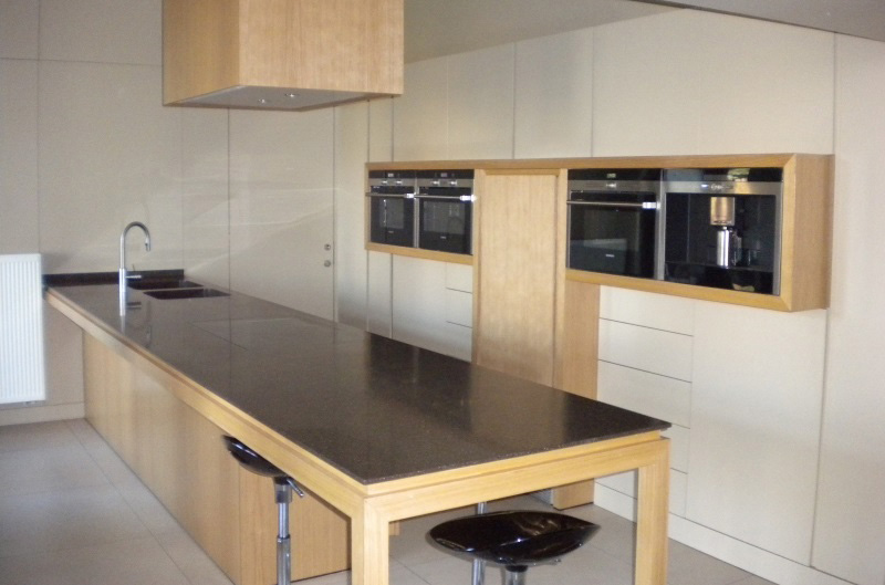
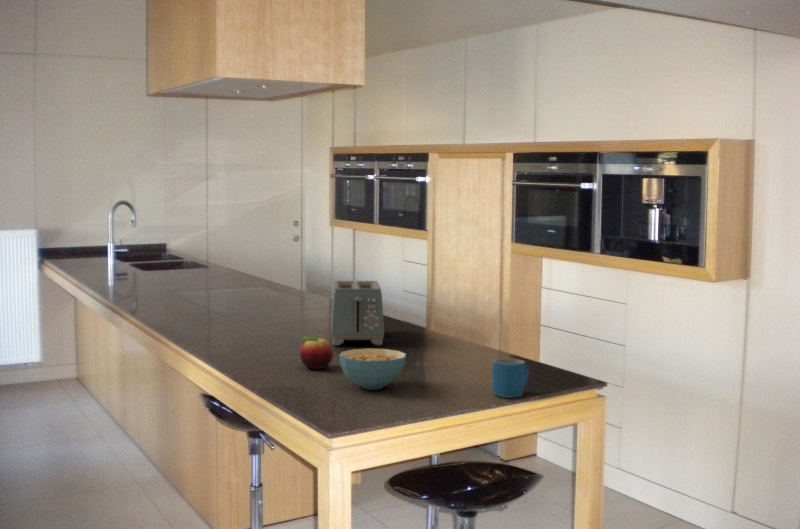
+ cereal bowl [338,347,407,390]
+ fruit [299,336,334,370]
+ toaster [330,280,385,346]
+ mug [492,357,530,399]
